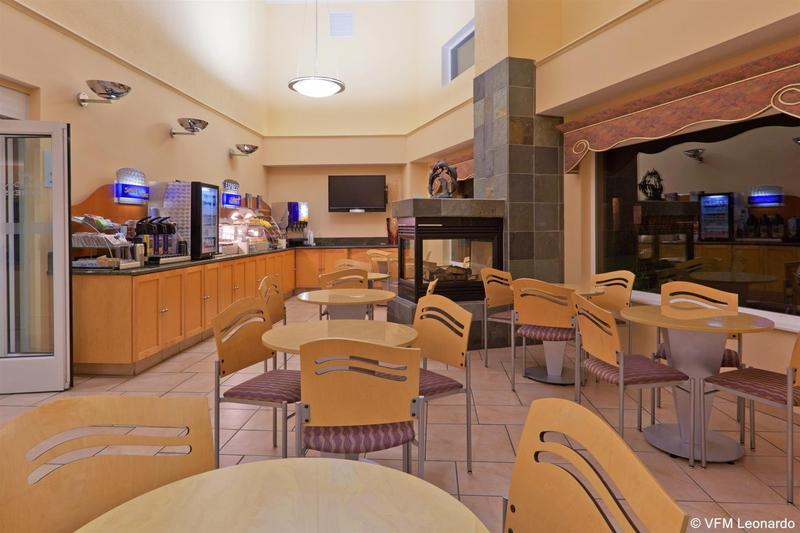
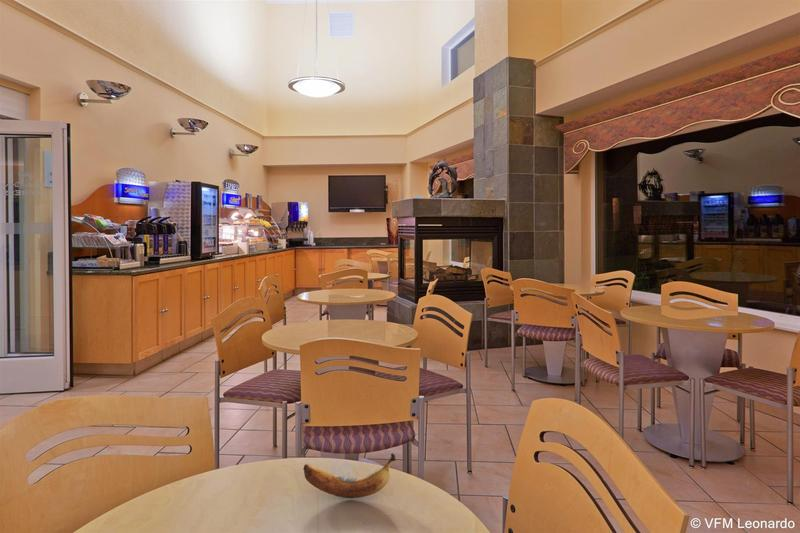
+ banana [302,452,397,499]
